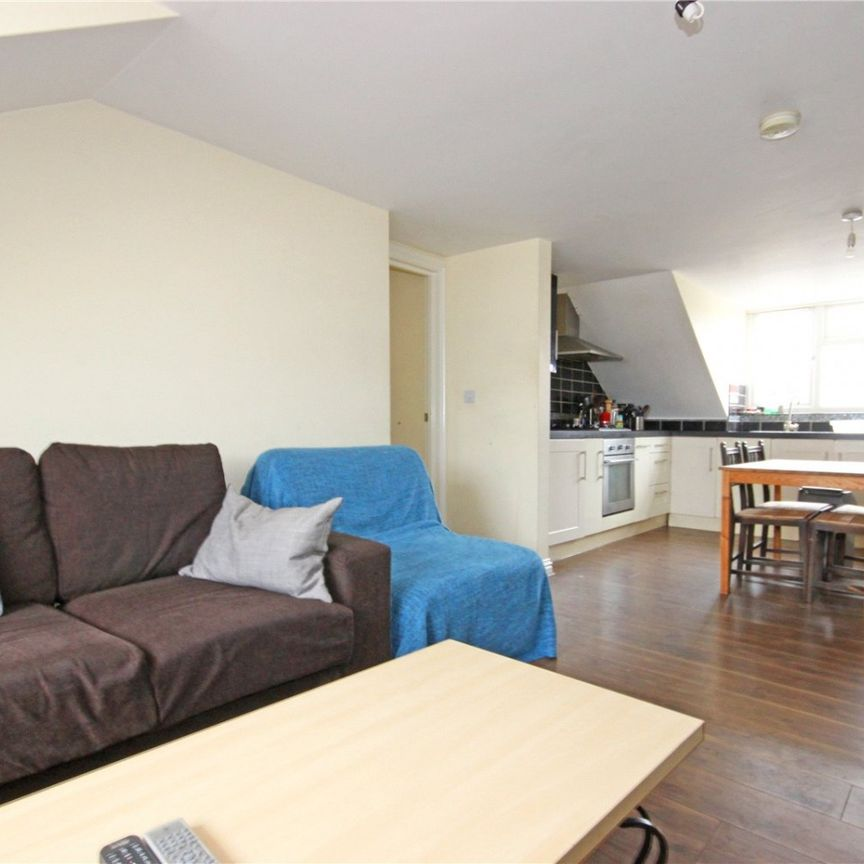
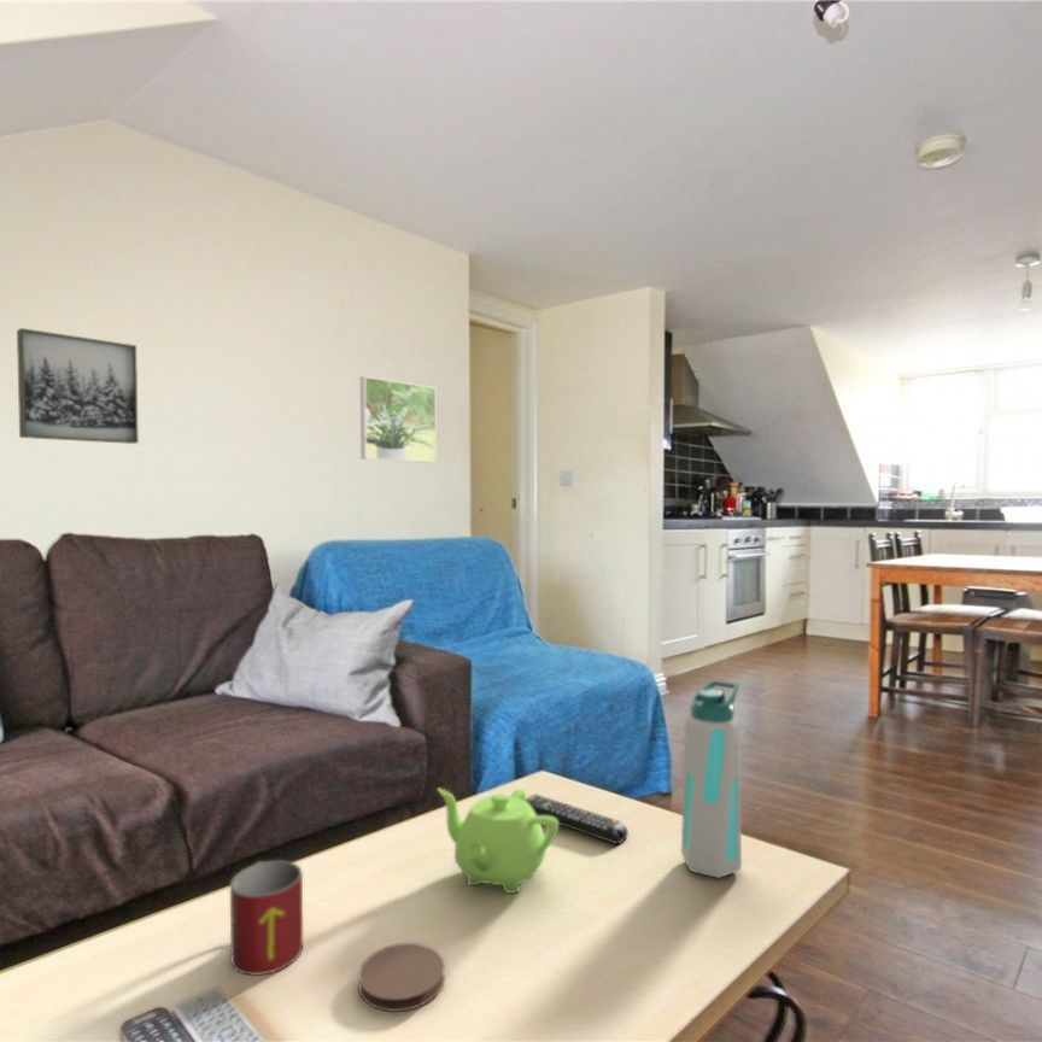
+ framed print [359,375,438,463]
+ teapot [437,788,560,895]
+ remote control [526,794,630,845]
+ coaster [357,942,446,1013]
+ water bottle [680,679,743,879]
+ wall art [16,327,140,445]
+ mug [229,859,304,977]
